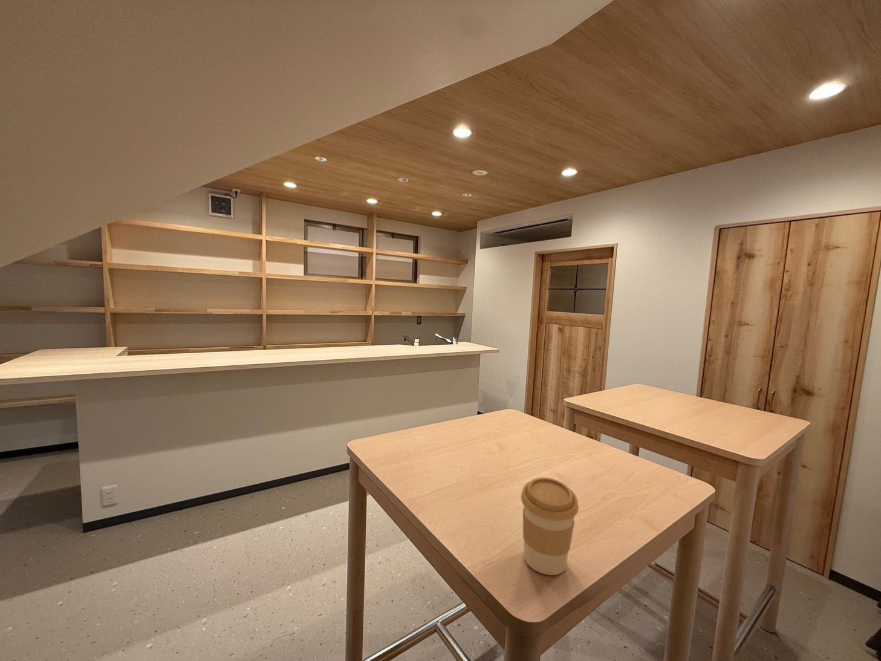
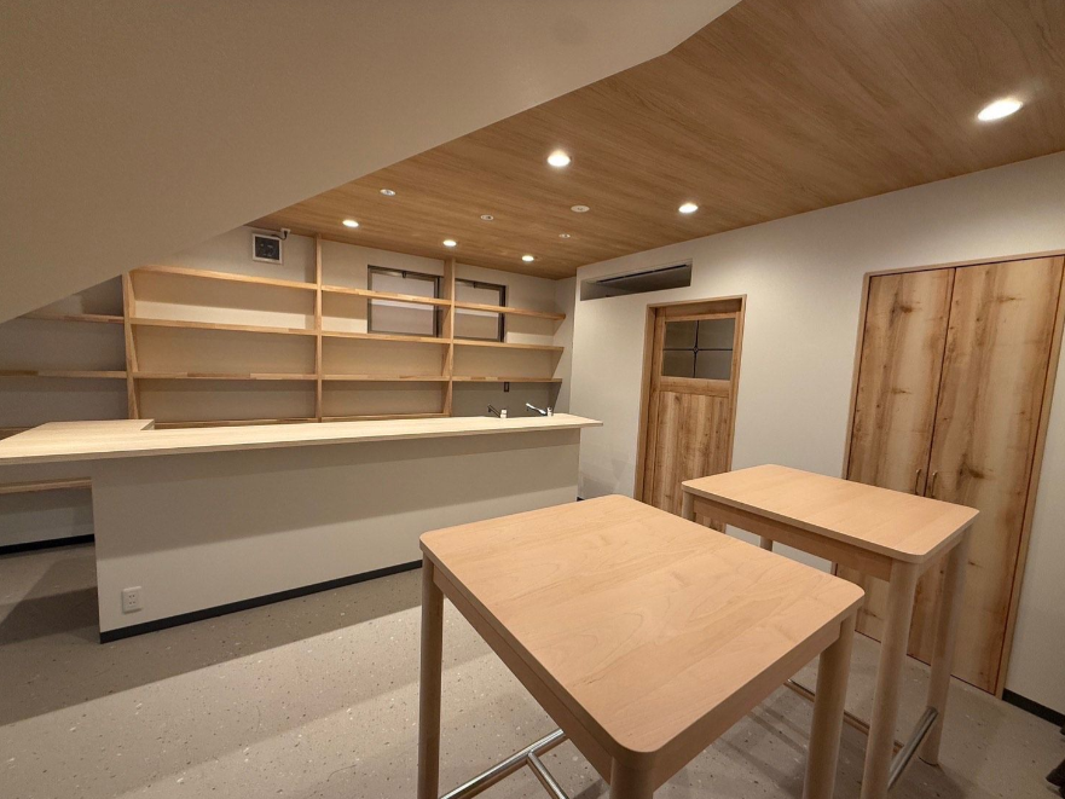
- coffee cup [520,476,580,576]
